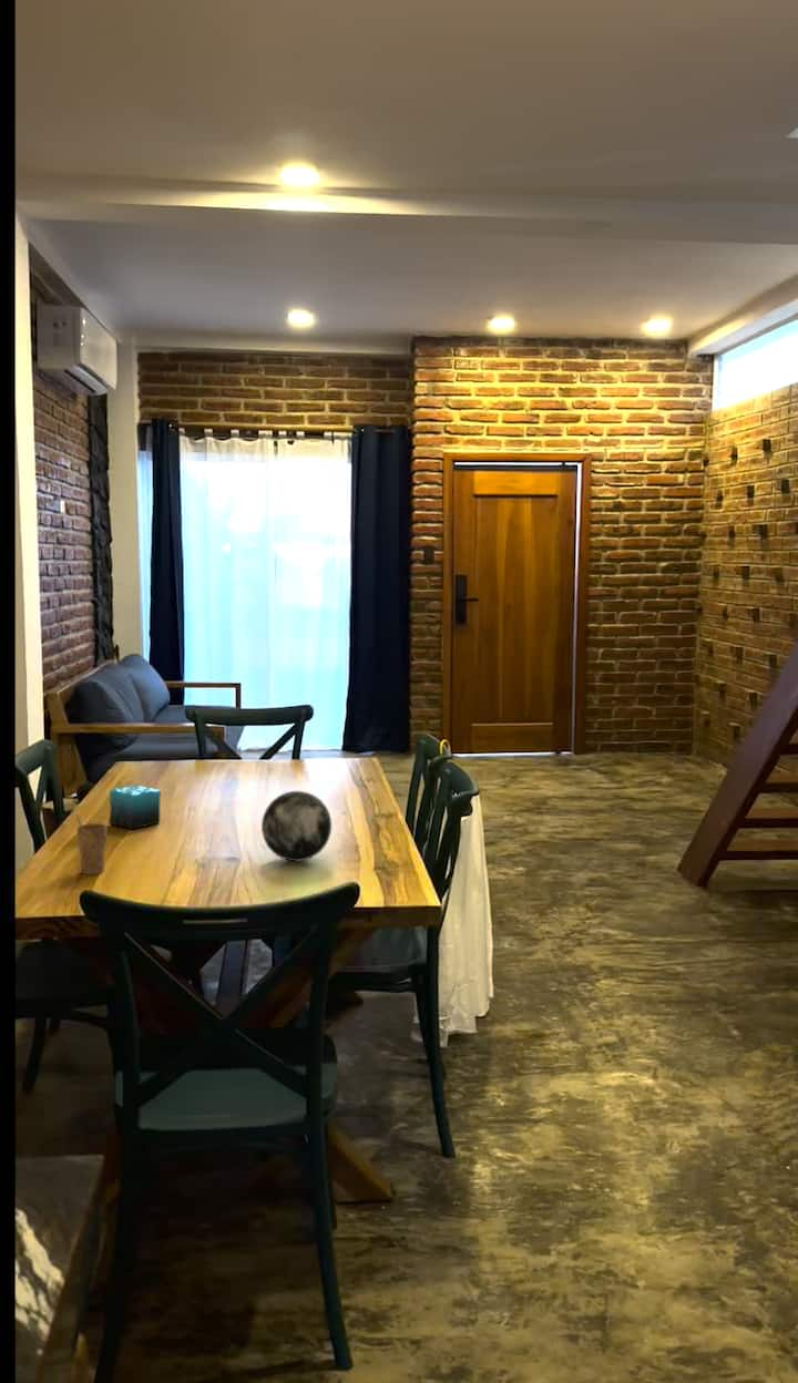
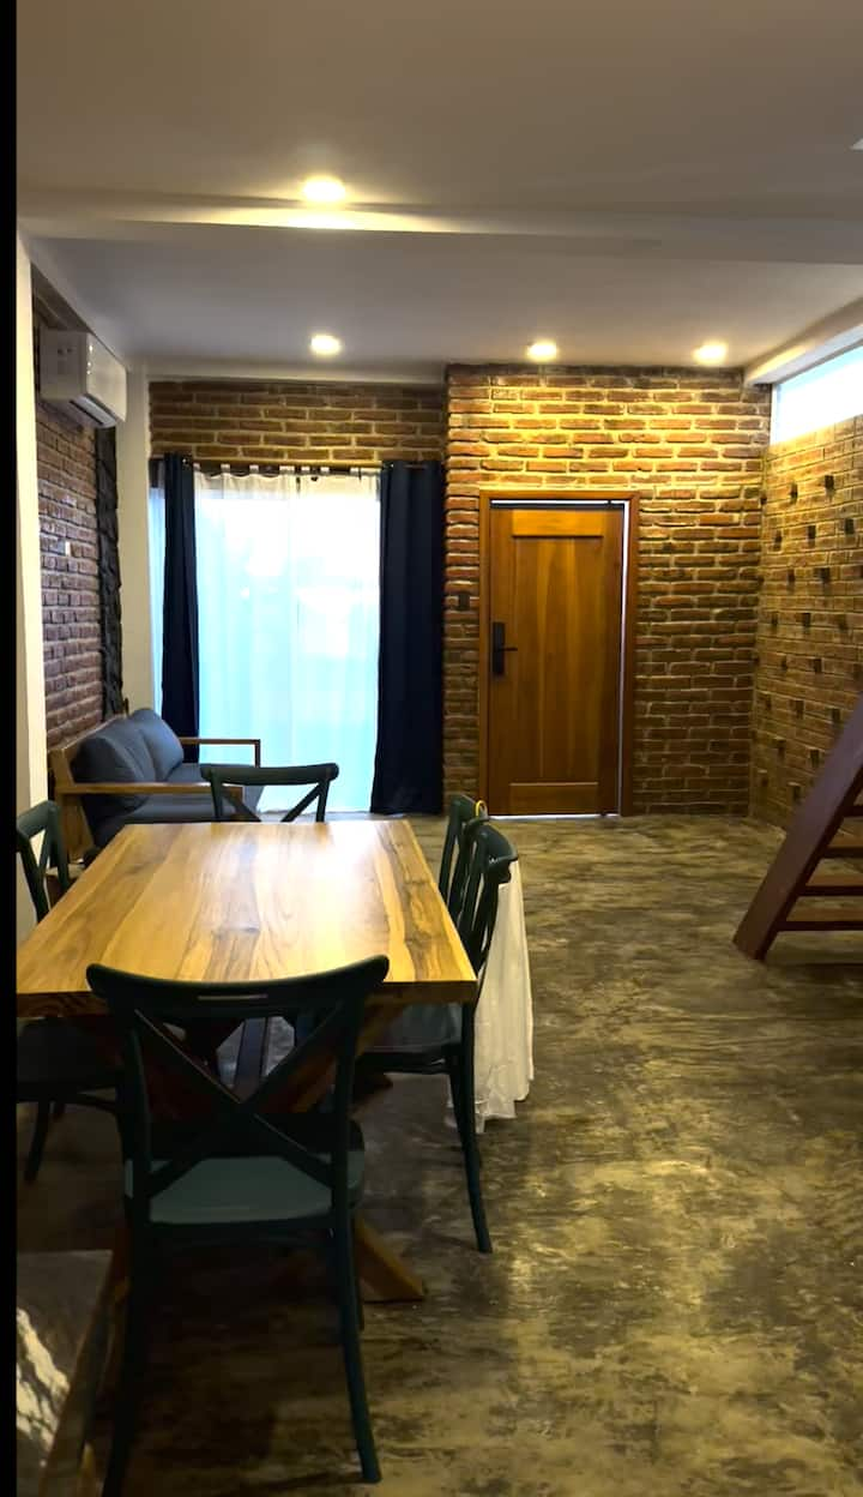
- candle [108,772,162,830]
- cup [75,815,109,875]
- decorative orb [260,790,332,862]
